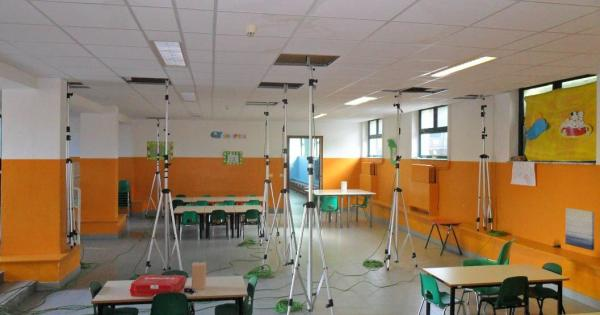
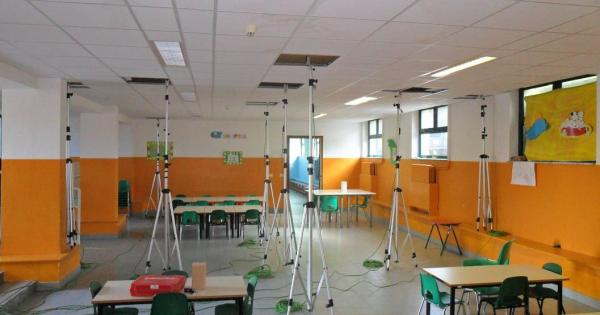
- wall art [564,207,596,251]
